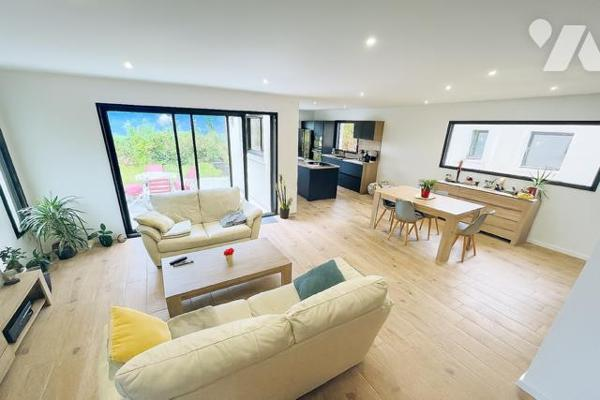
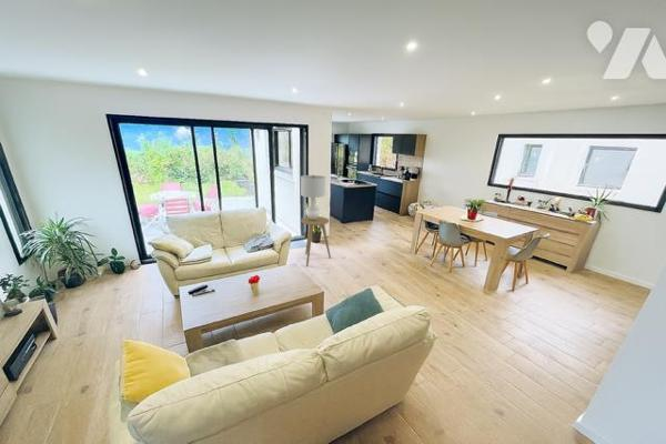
+ lamp [300,174,326,221]
+ side table [300,215,332,268]
